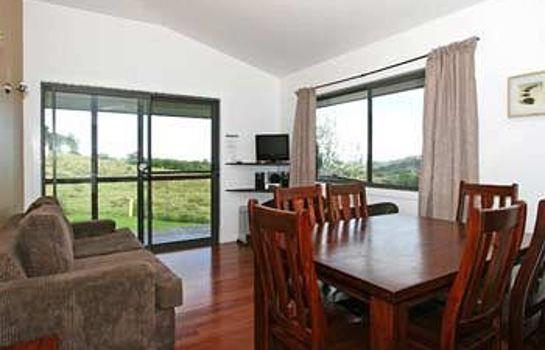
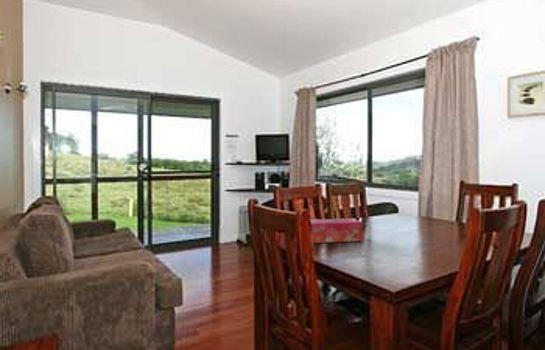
+ tissue box [310,217,364,244]
